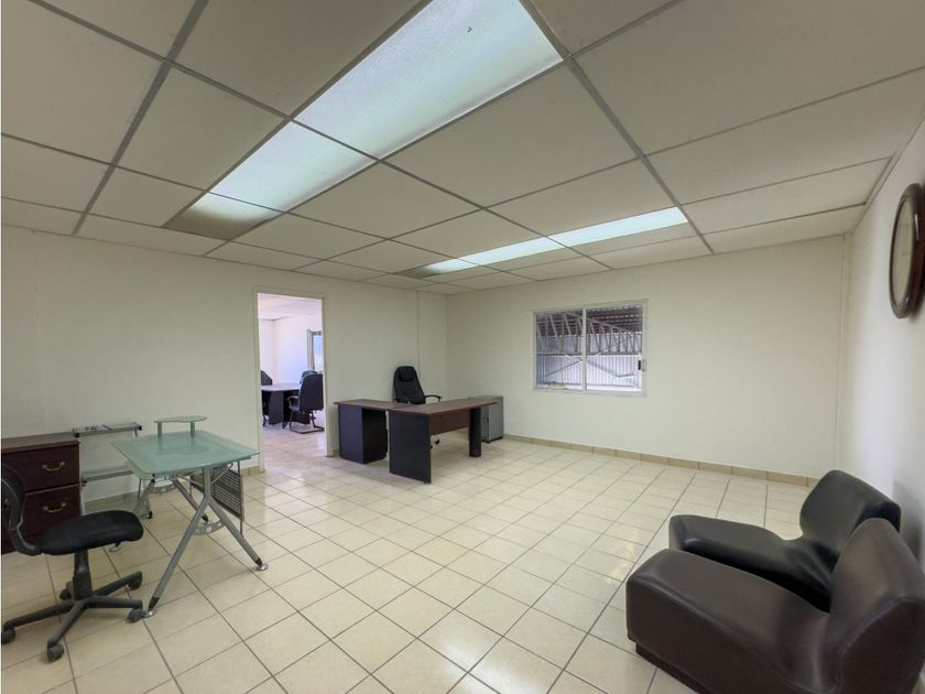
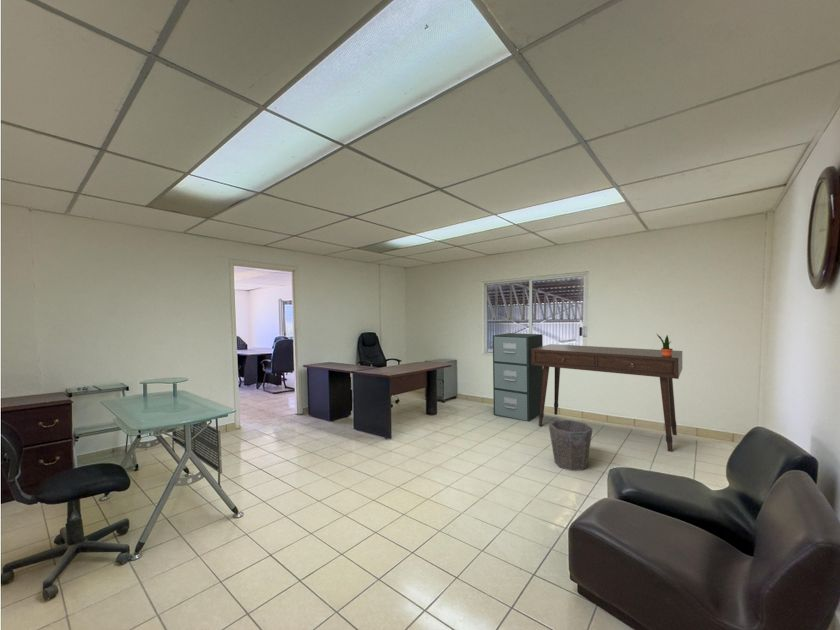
+ potted plant [656,333,674,356]
+ waste bin [548,419,594,472]
+ desk [531,343,683,453]
+ filing cabinet [492,332,544,422]
